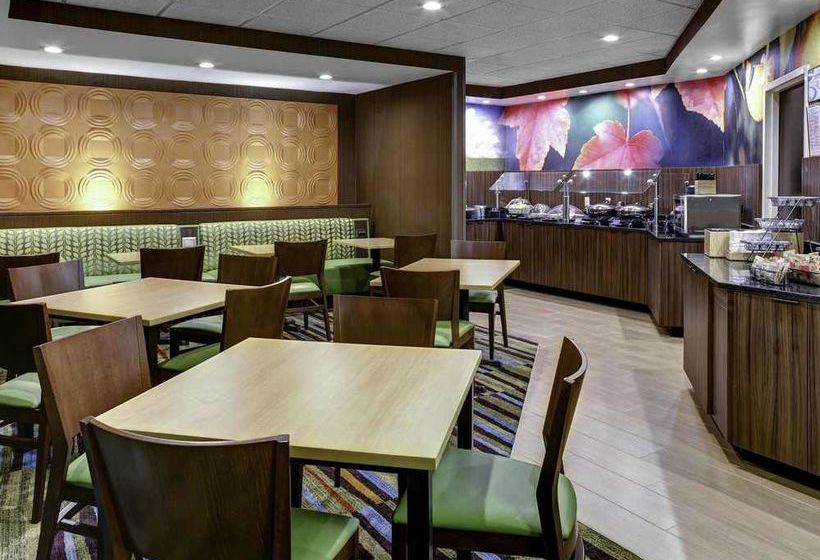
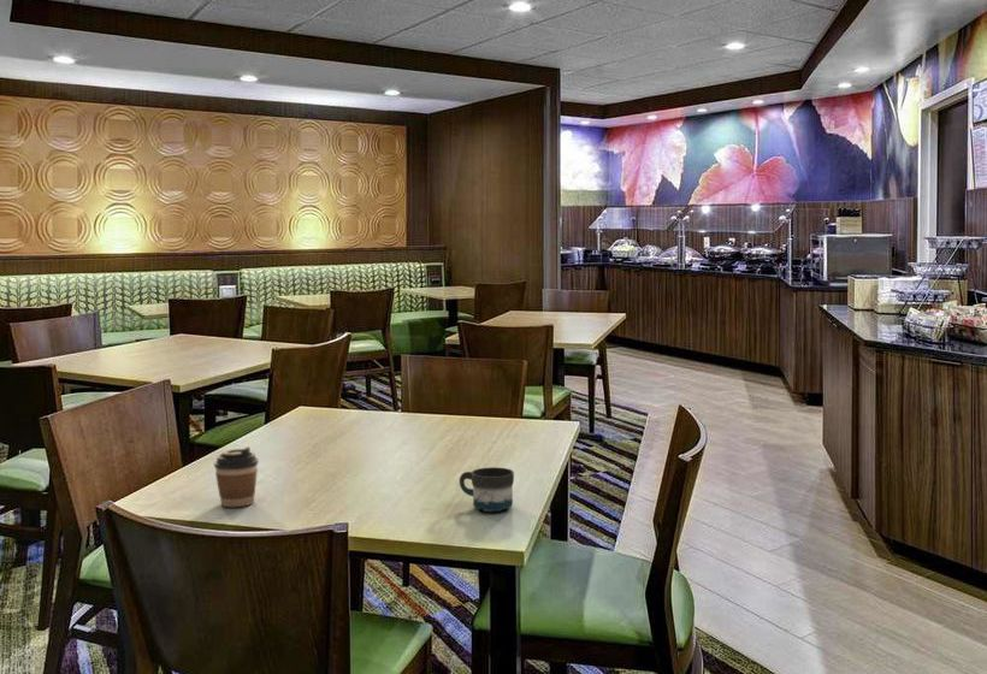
+ coffee cup [213,445,260,508]
+ mug [459,466,515,513]
